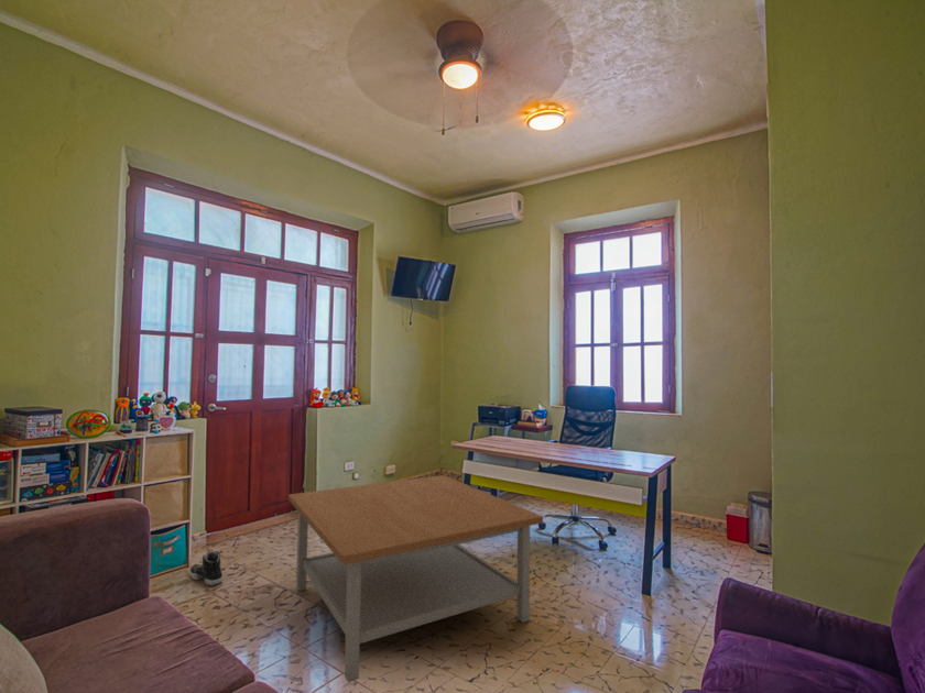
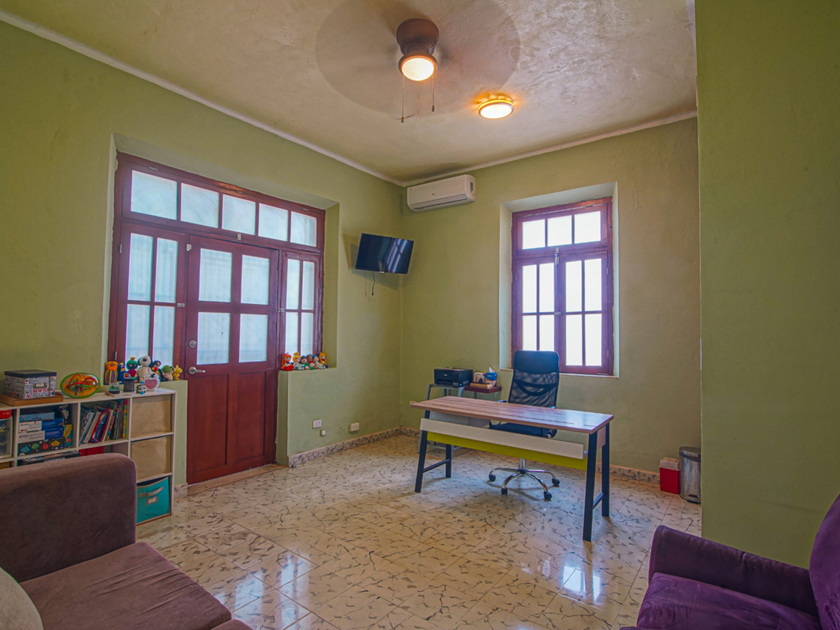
- sneaker [188,550,225,586]
- coffee table [287,474,544,683]
